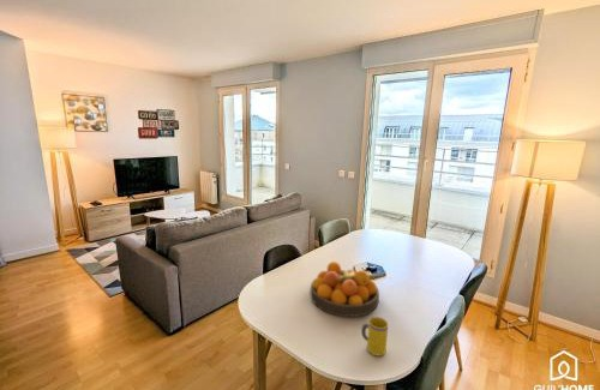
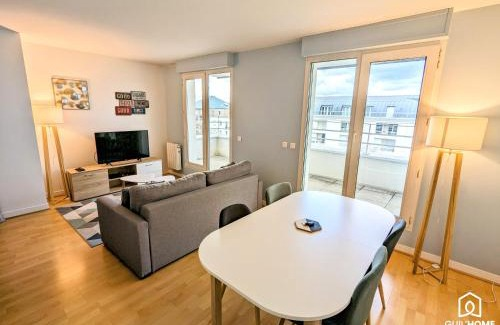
- fruit bowl [310,260,380,318]
- mug [360,316,389,358]
